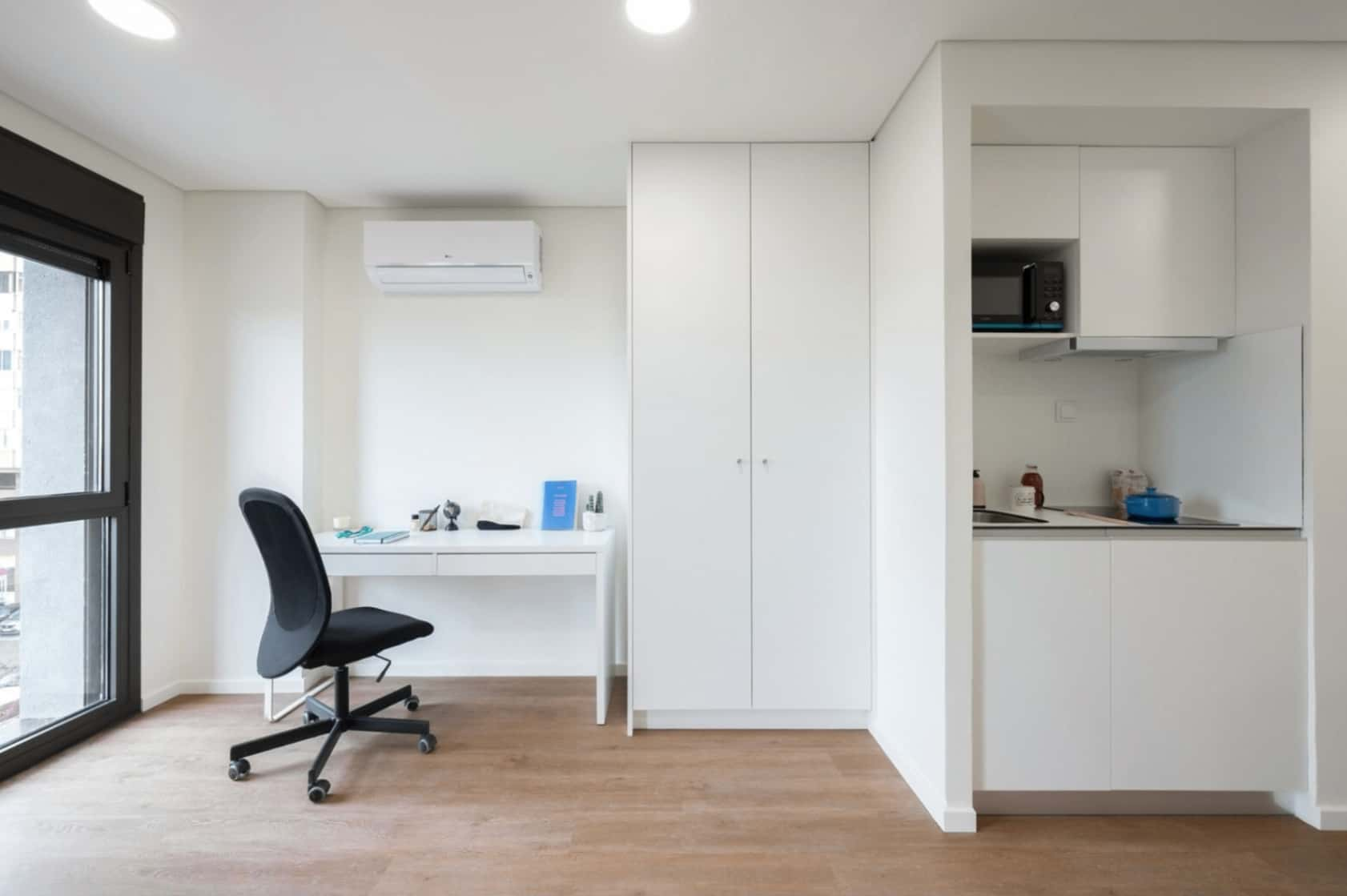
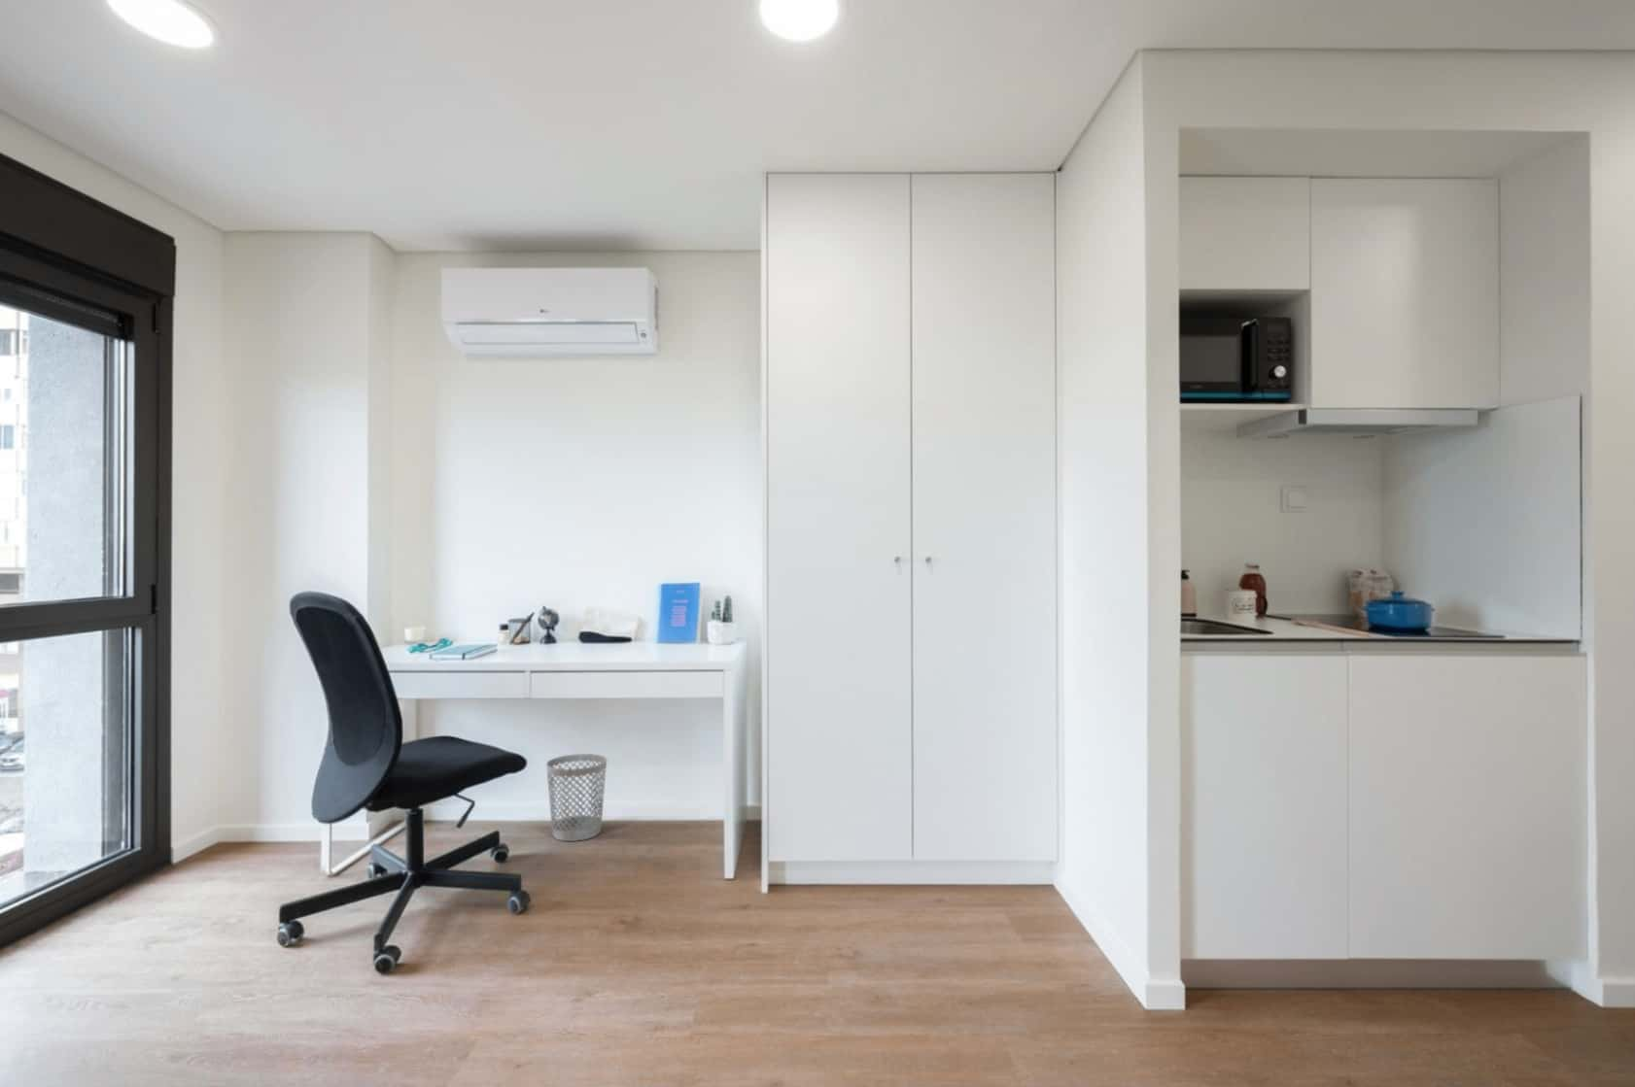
+ wastebasket [545,753,608,842]
